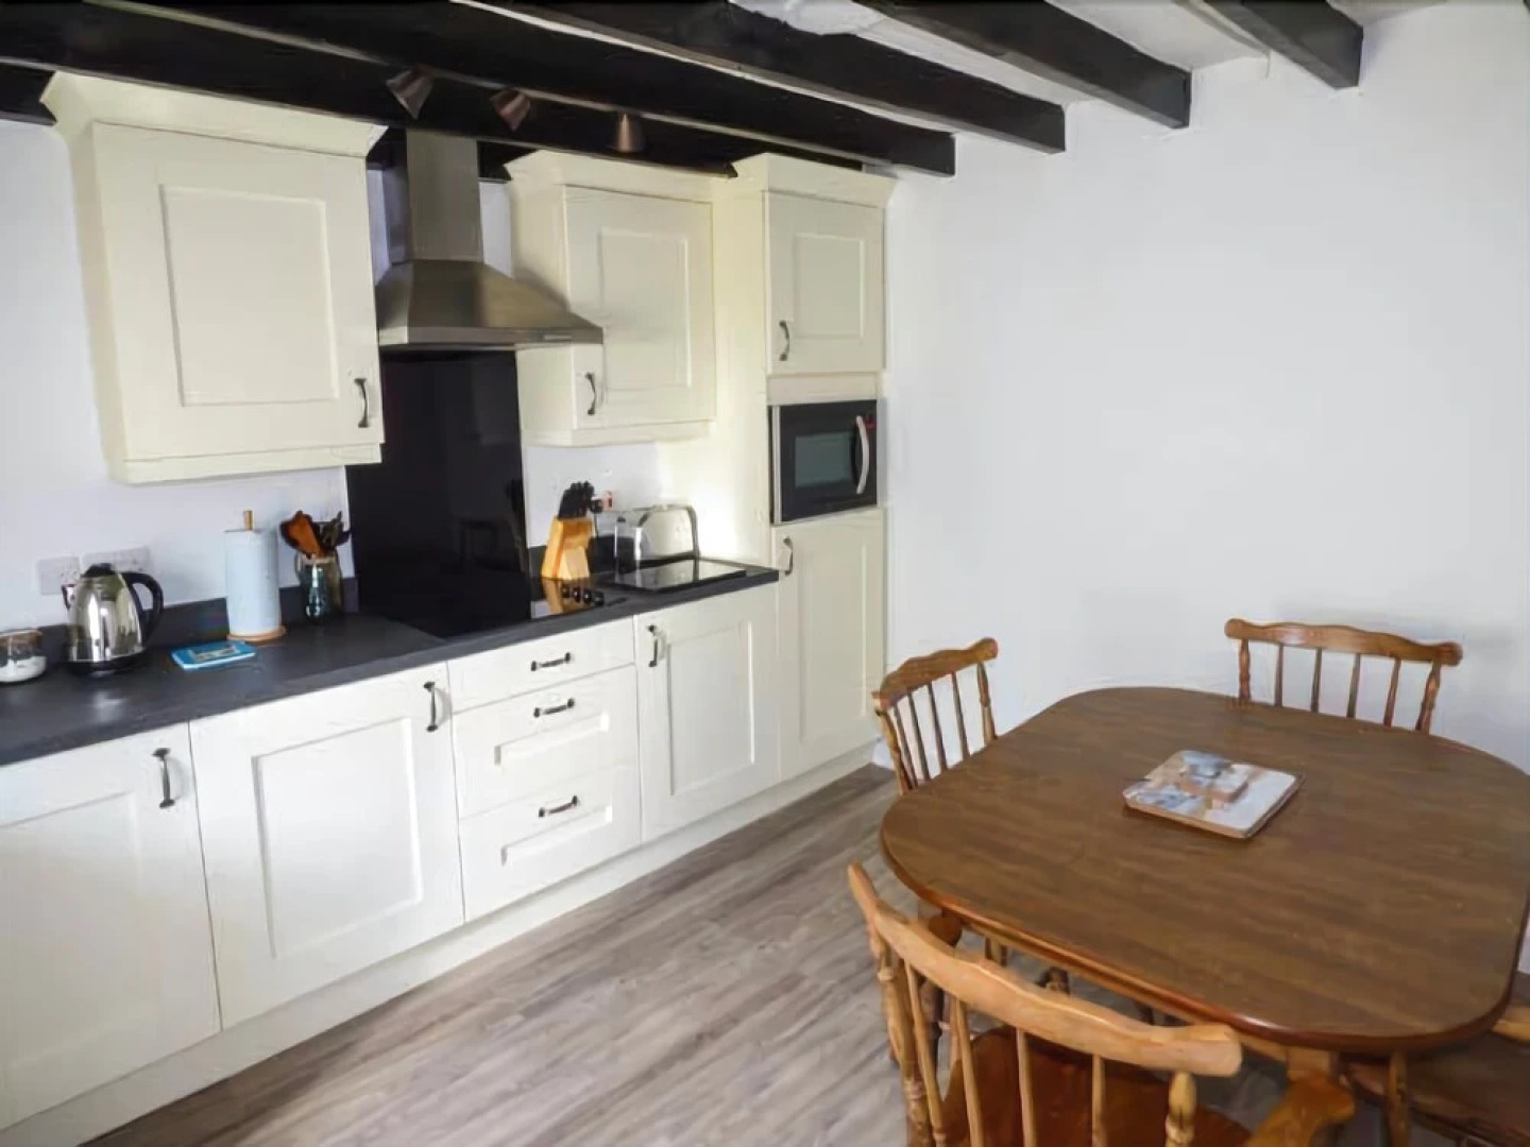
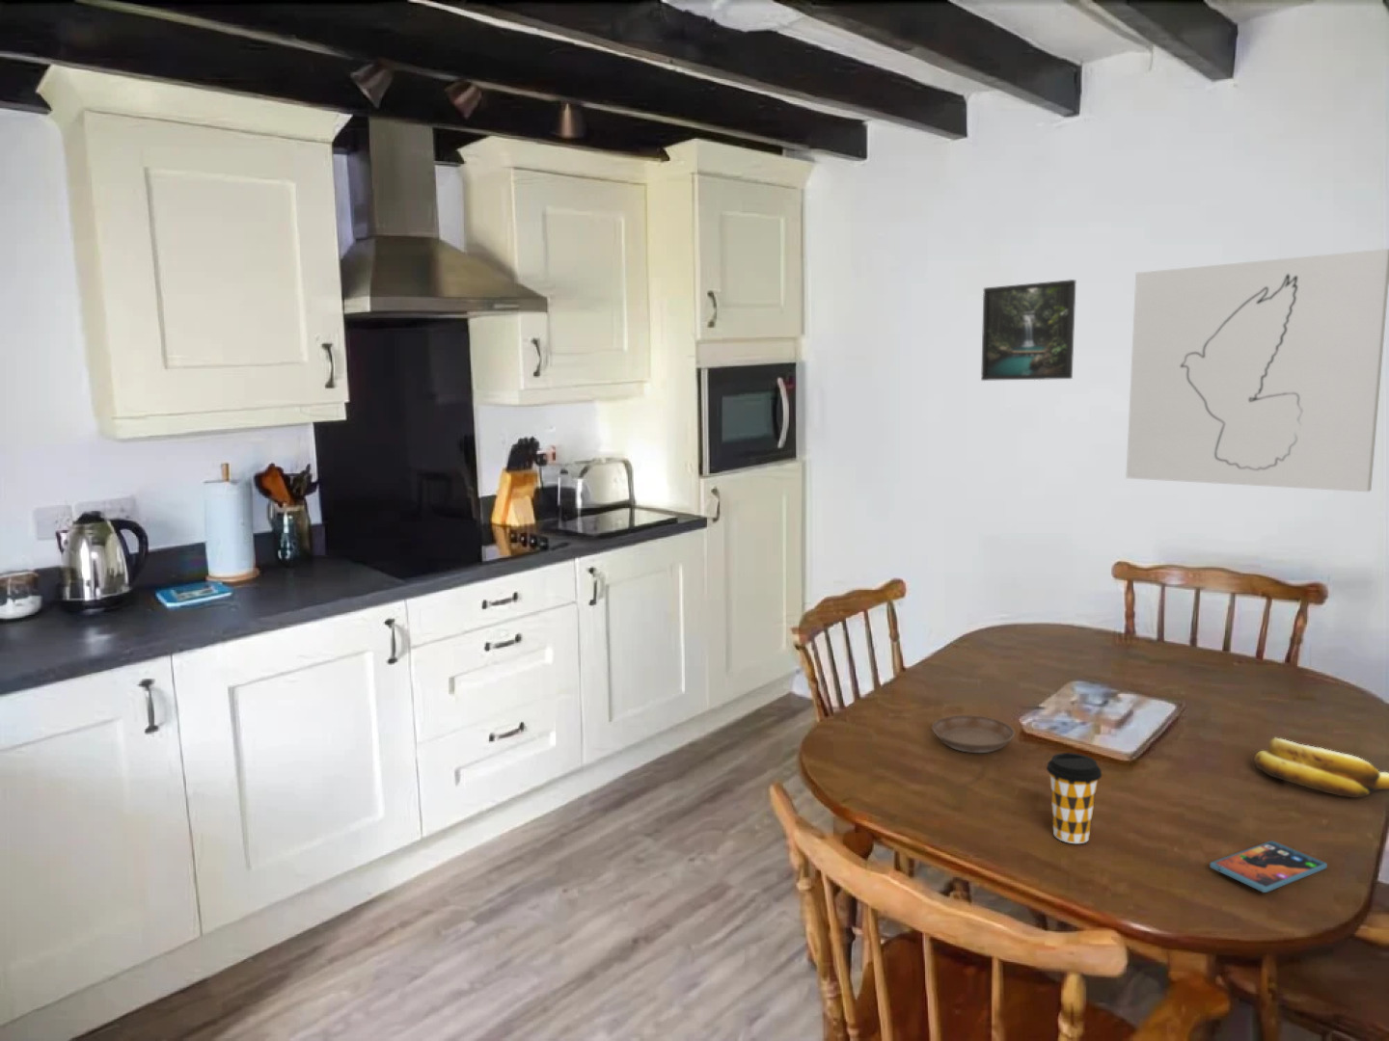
+ saucer [932,714,1016,753]
+ banana [1253,736,1389,799]
+ wall art [1124,248,1389,492]
+ smartphone [1209,841,1328,893]
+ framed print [980,279,1076,382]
+ coffee cup [1046,752,1102,844]
